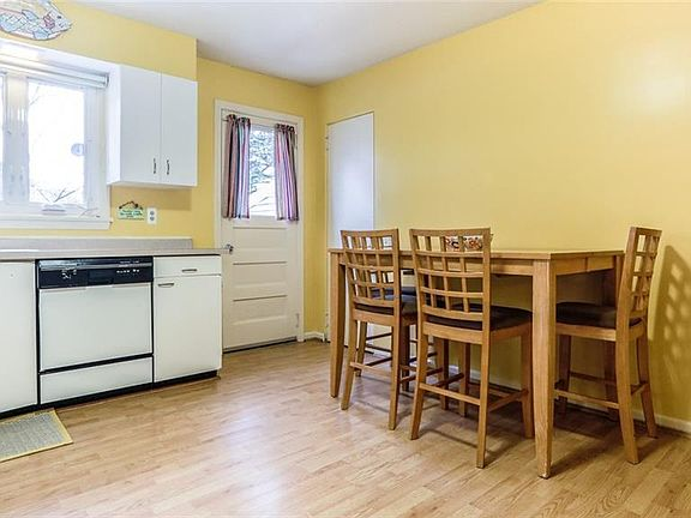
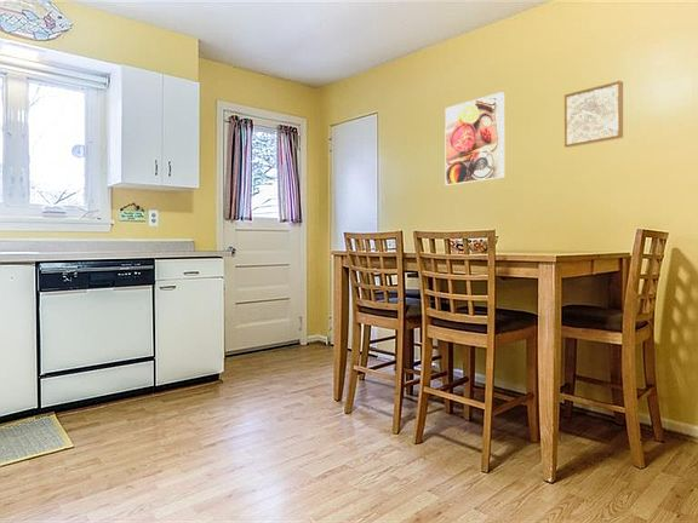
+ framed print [444,91,505,186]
+ wall art [563,80,624,149]
